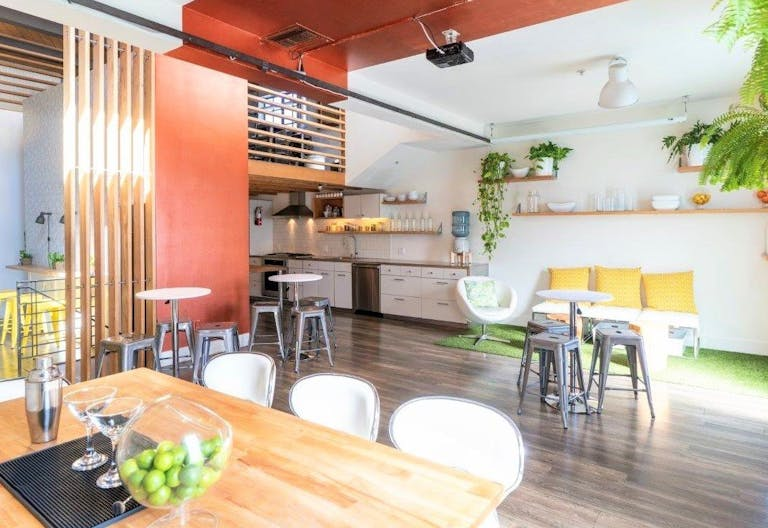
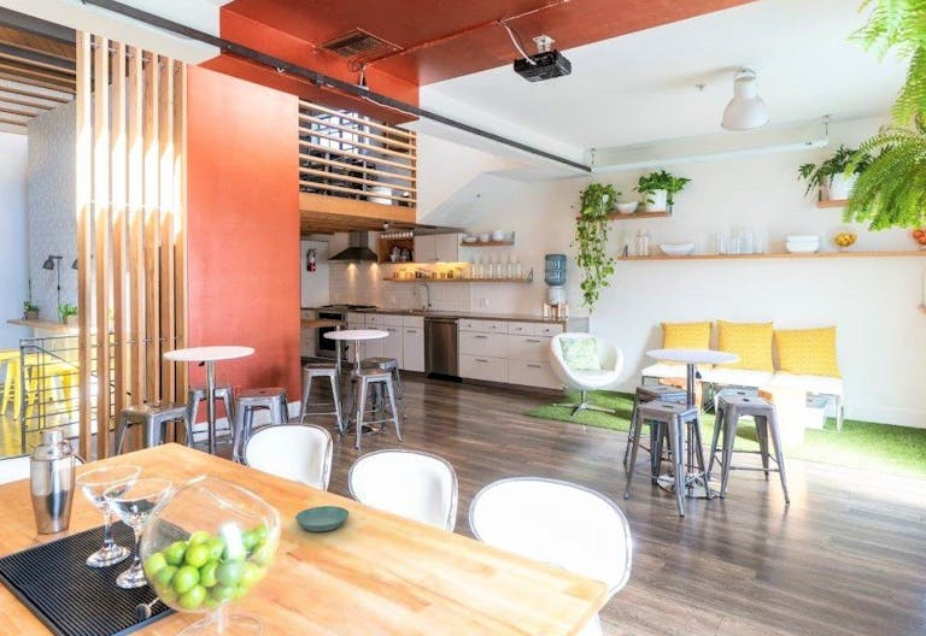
+ saucer [294,505,351,532]
